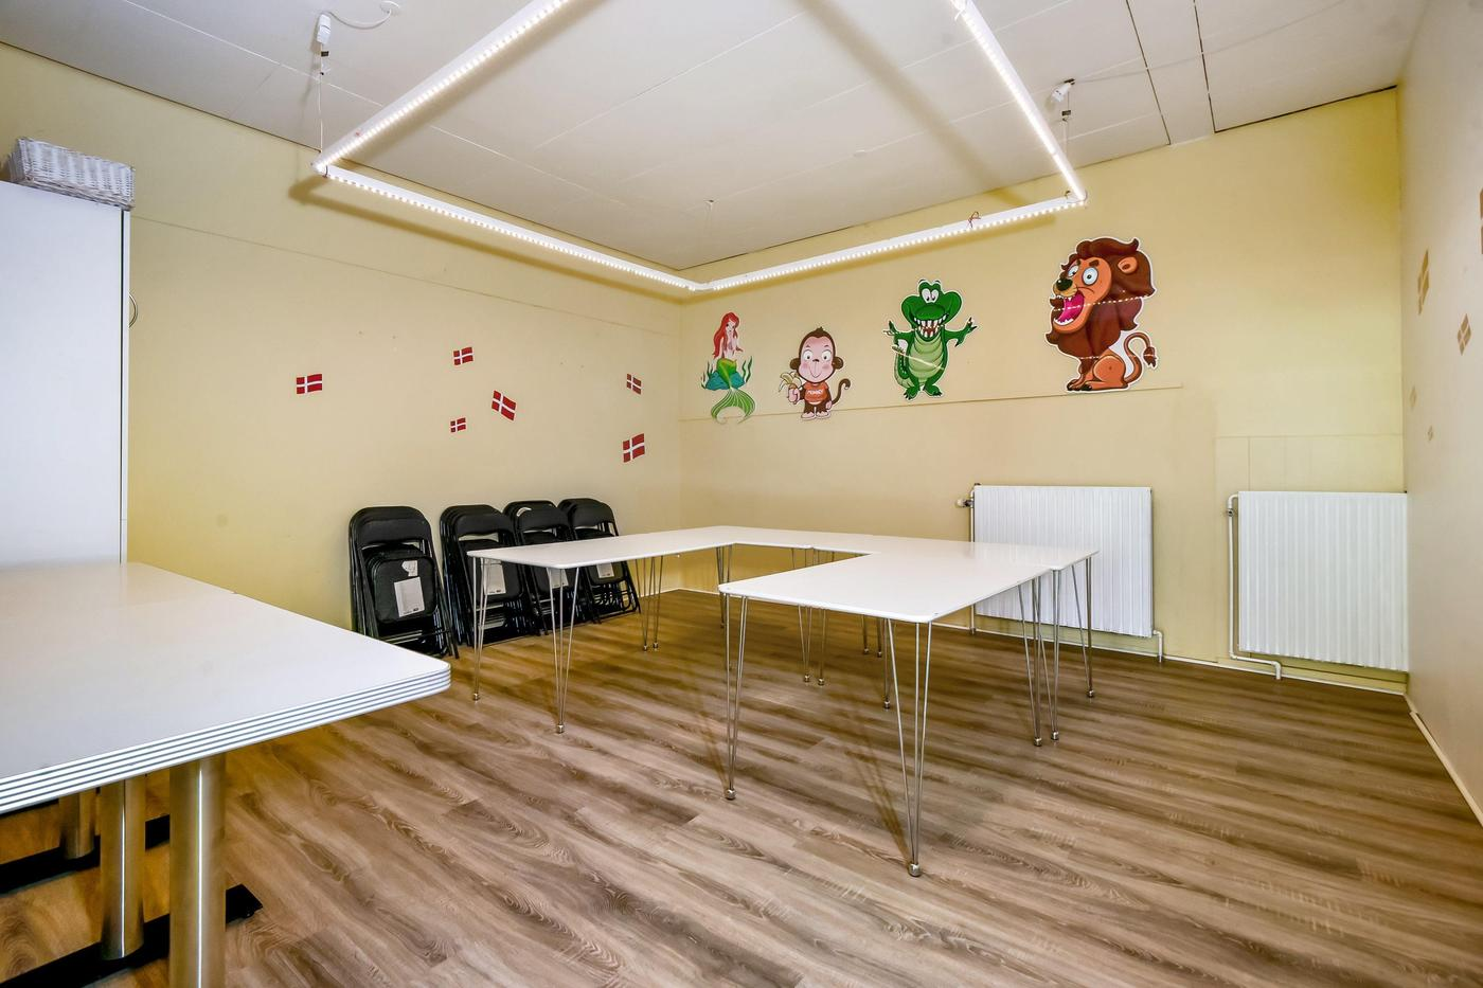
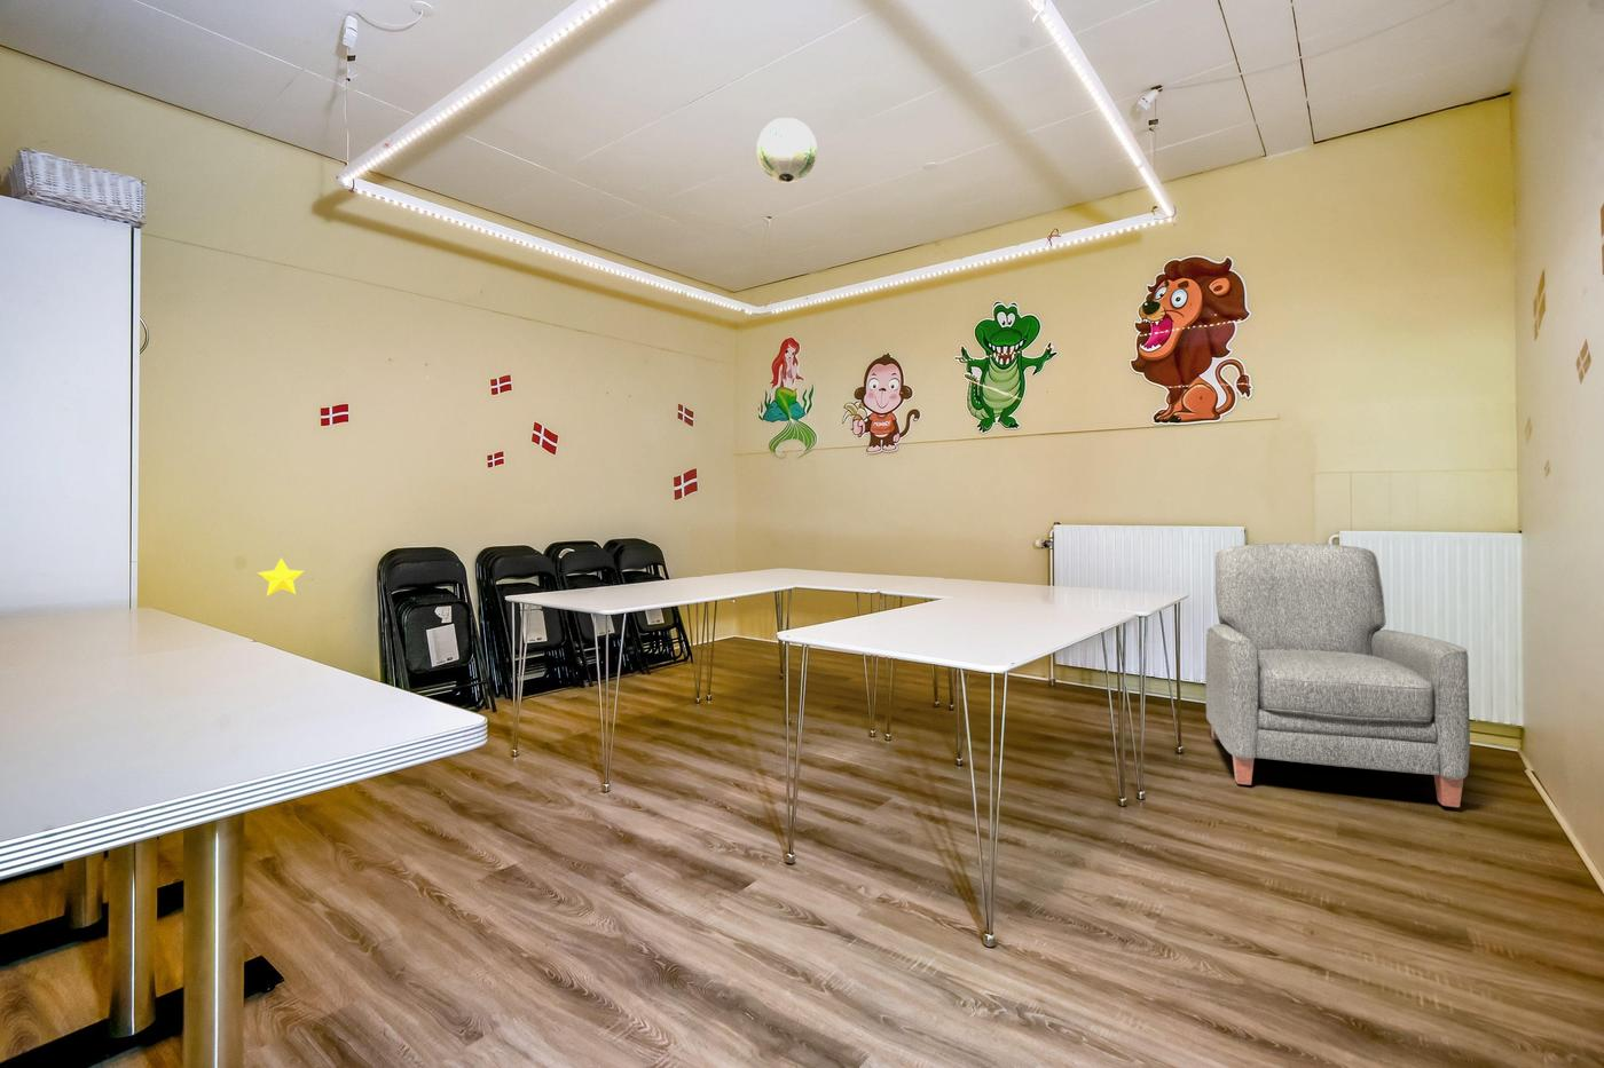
+ chair [1204,541,1472,808]
+ paper lantern [755,117,818,185]
+ decorative star [256,557,305,596]
